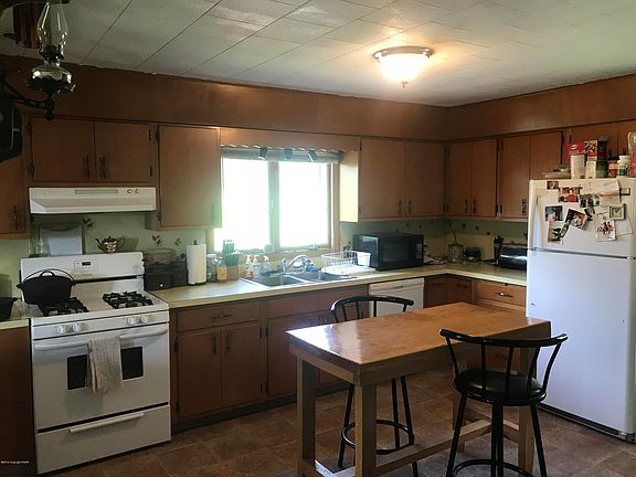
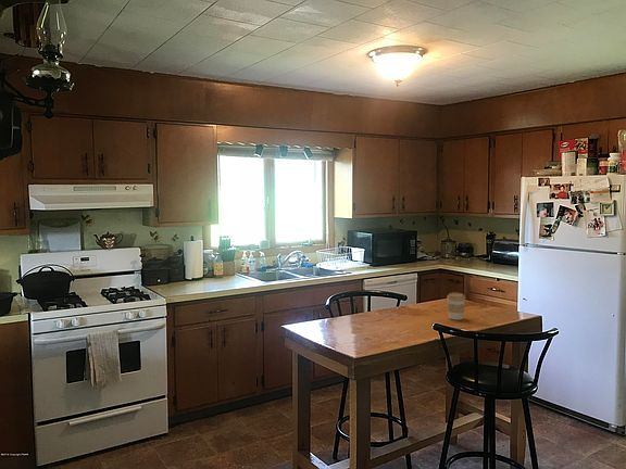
+ coffee cup [446,292,466,320]
